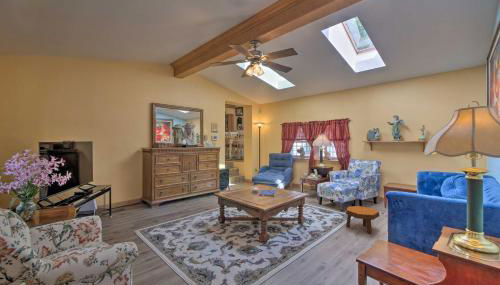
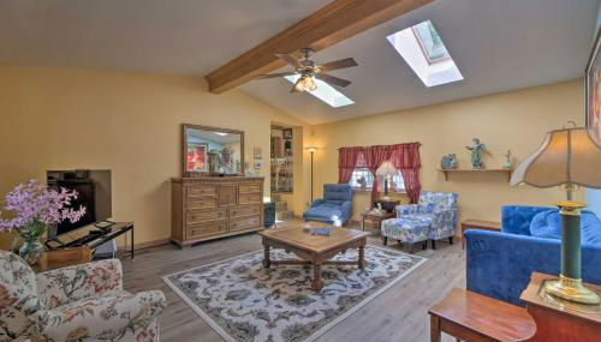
- footstool [345,205,381,234]
